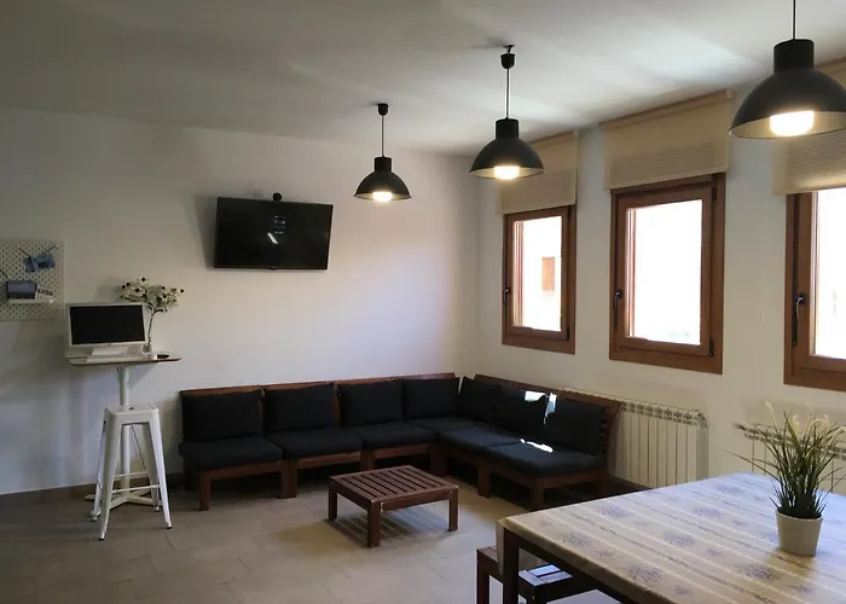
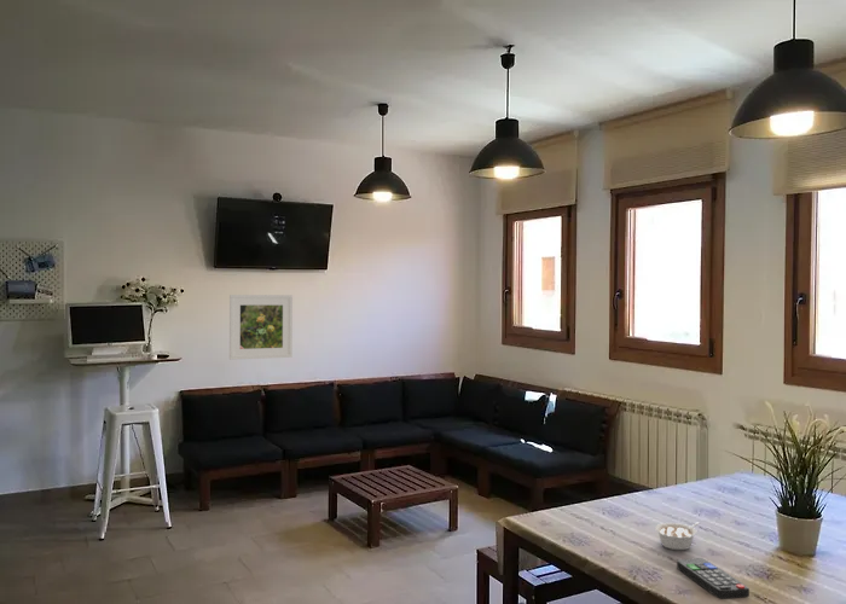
+ remote control [676,557,751,600]
+ legume [654,522,700,551]
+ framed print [228,294,294,361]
